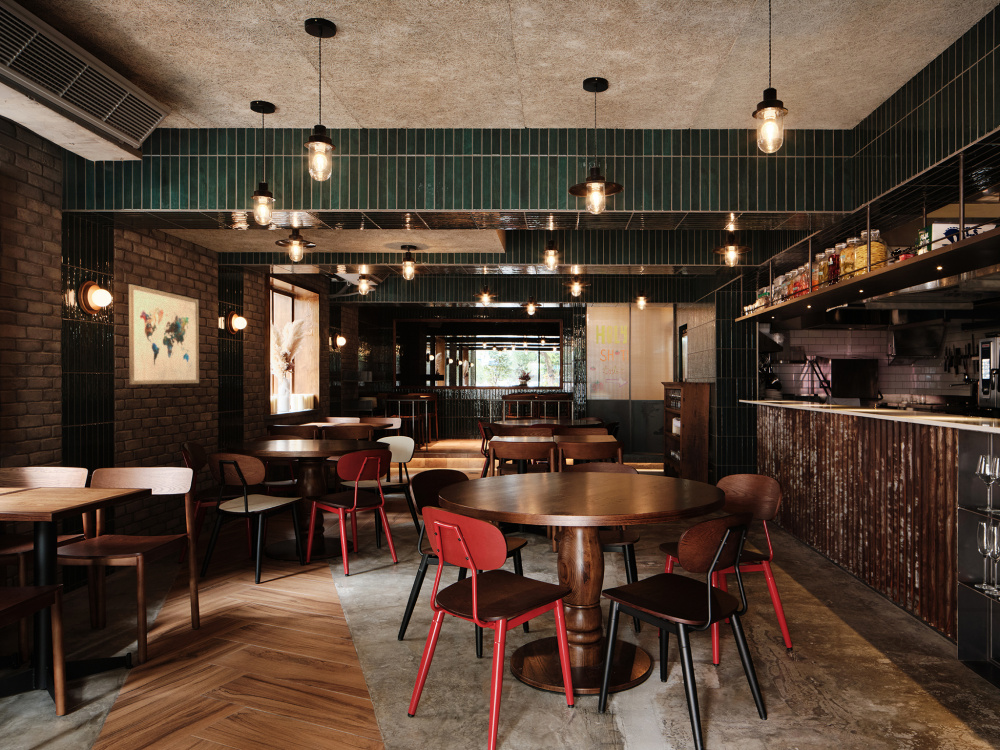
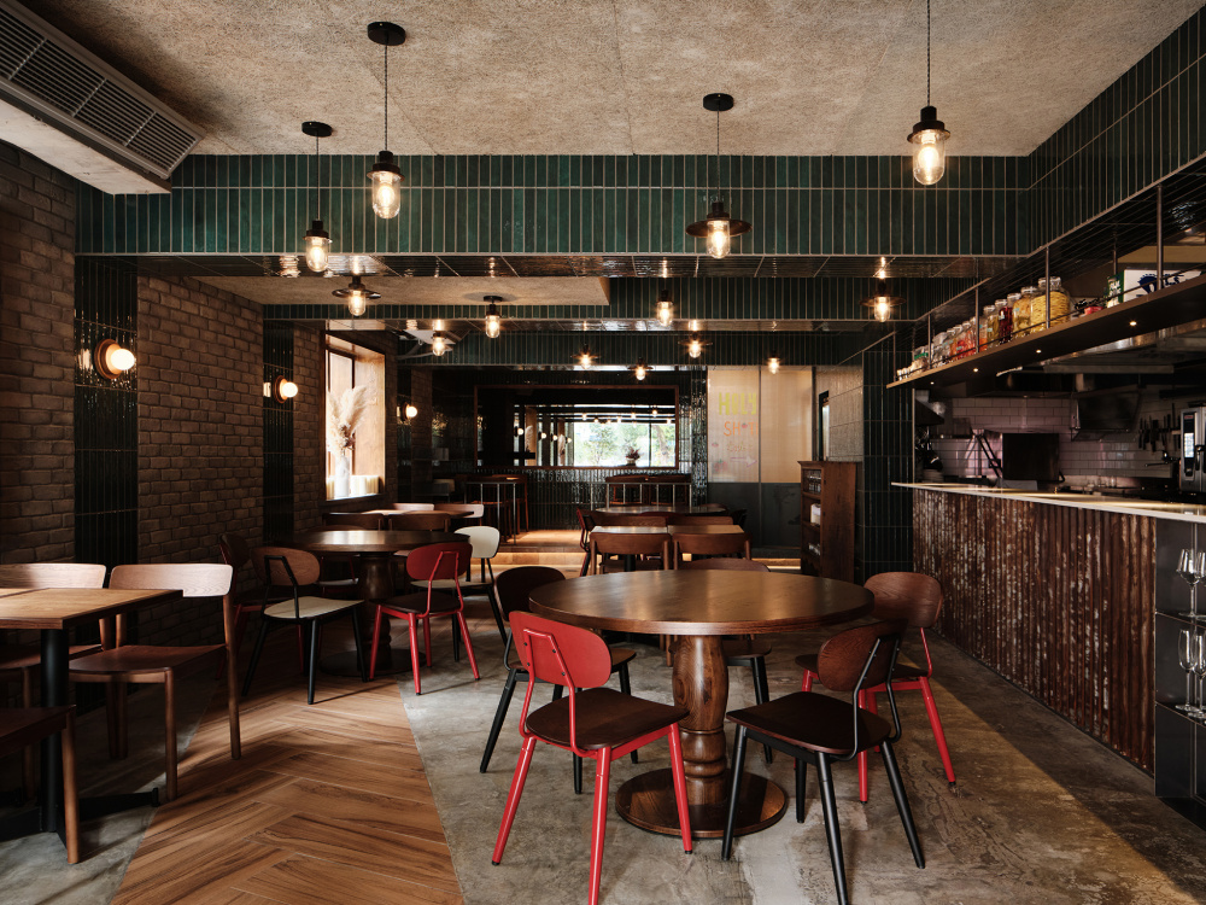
- wall art [128,283,200,385]
